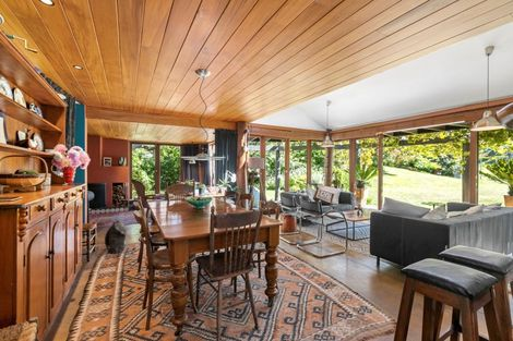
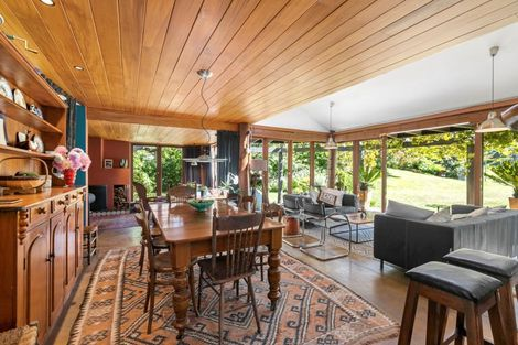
- backpack [104,219,128,255]
